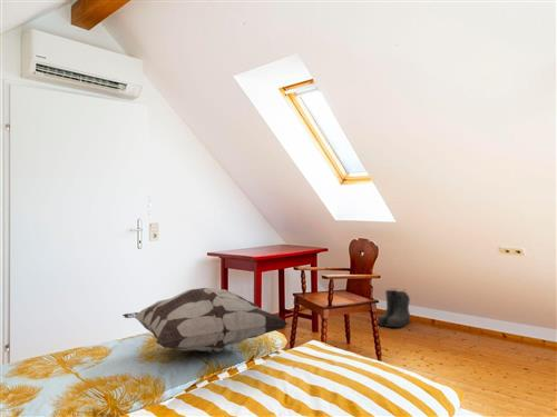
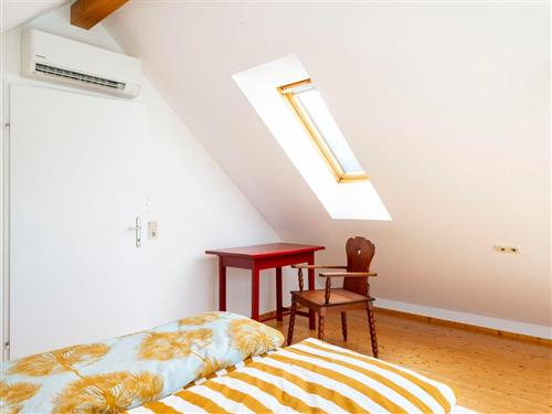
- boots [375,289,411,328]
- decorative pillow [121,287,290,354]
